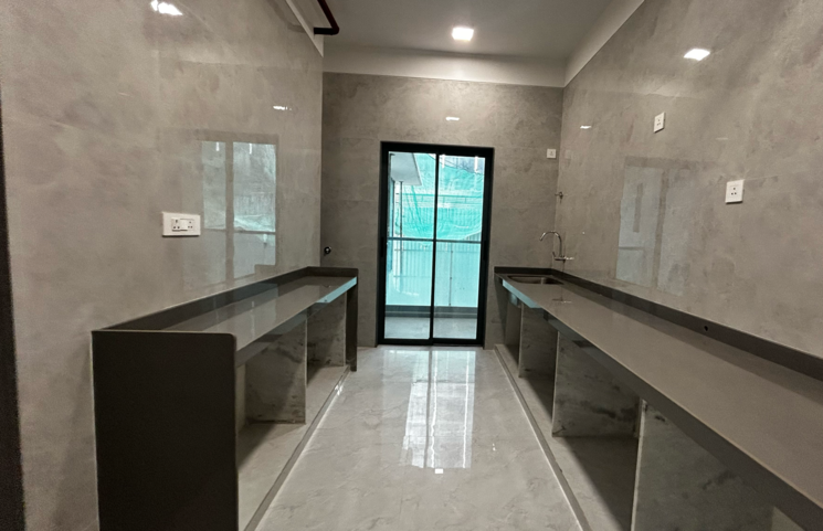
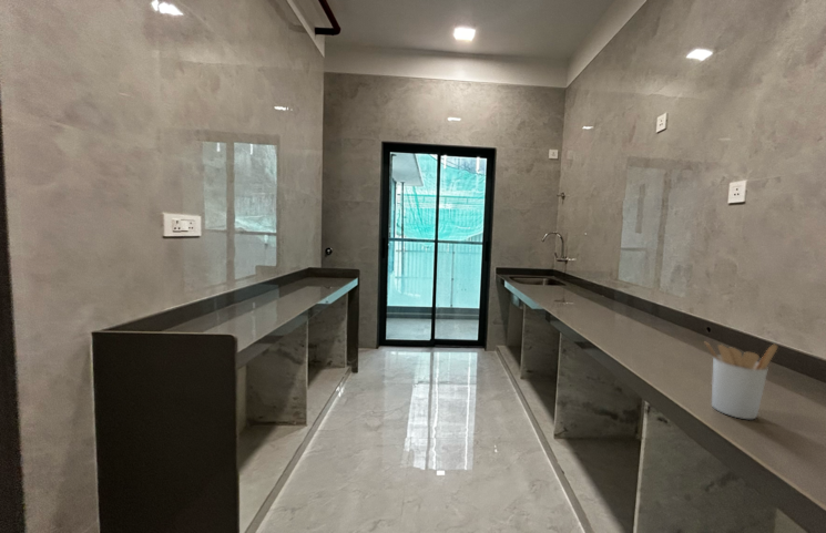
+ utensil holder [704,341,778,420]
